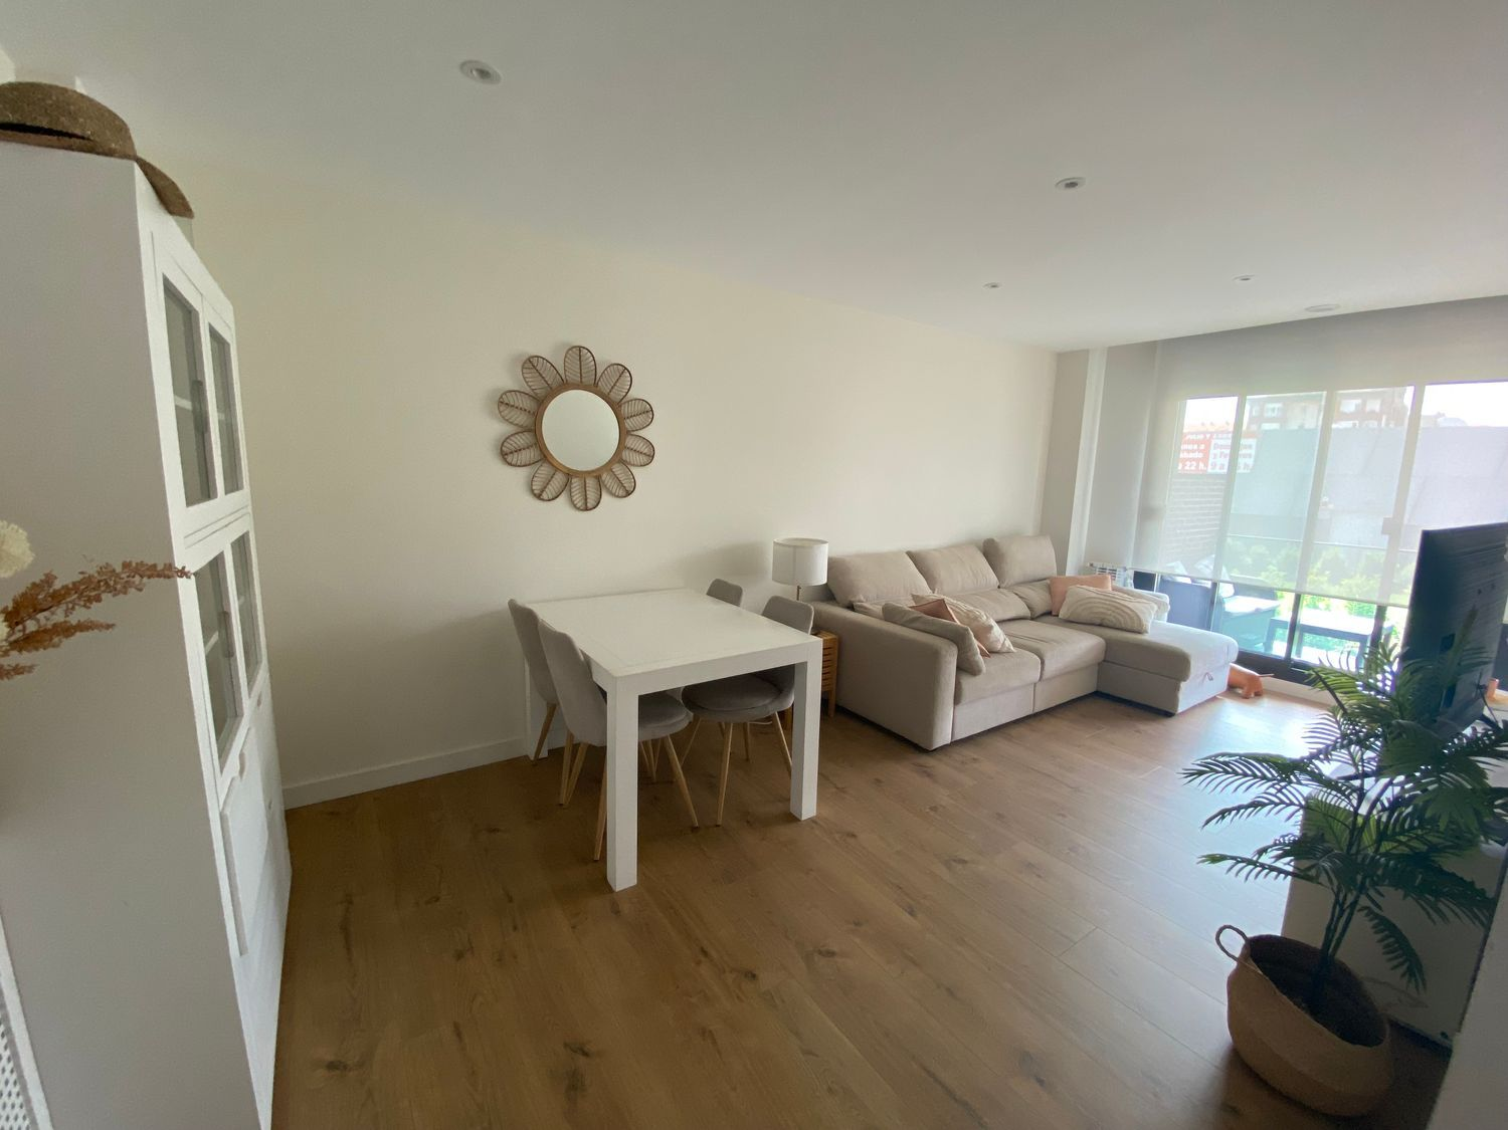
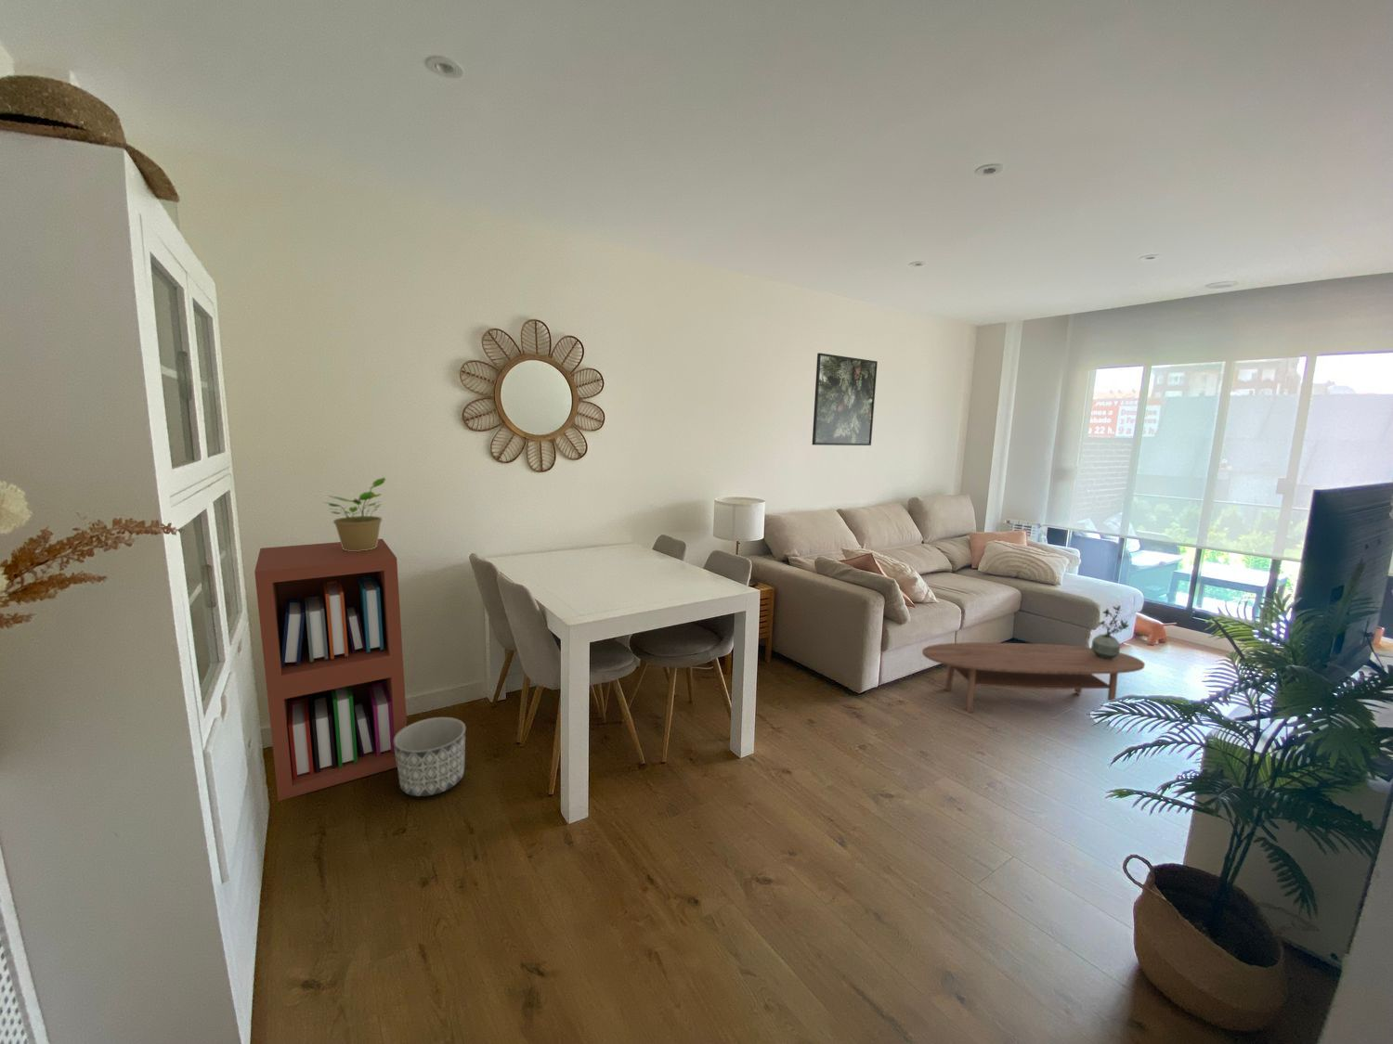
+ potted plant [321,477,386,552]
+ coffee table [921,643,1146,714]
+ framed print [812,352,879,446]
+ bookshelf [253,538,408,802]
+ potted plant [1090,604,1131,659]
+ planter [394,716,466,797]
